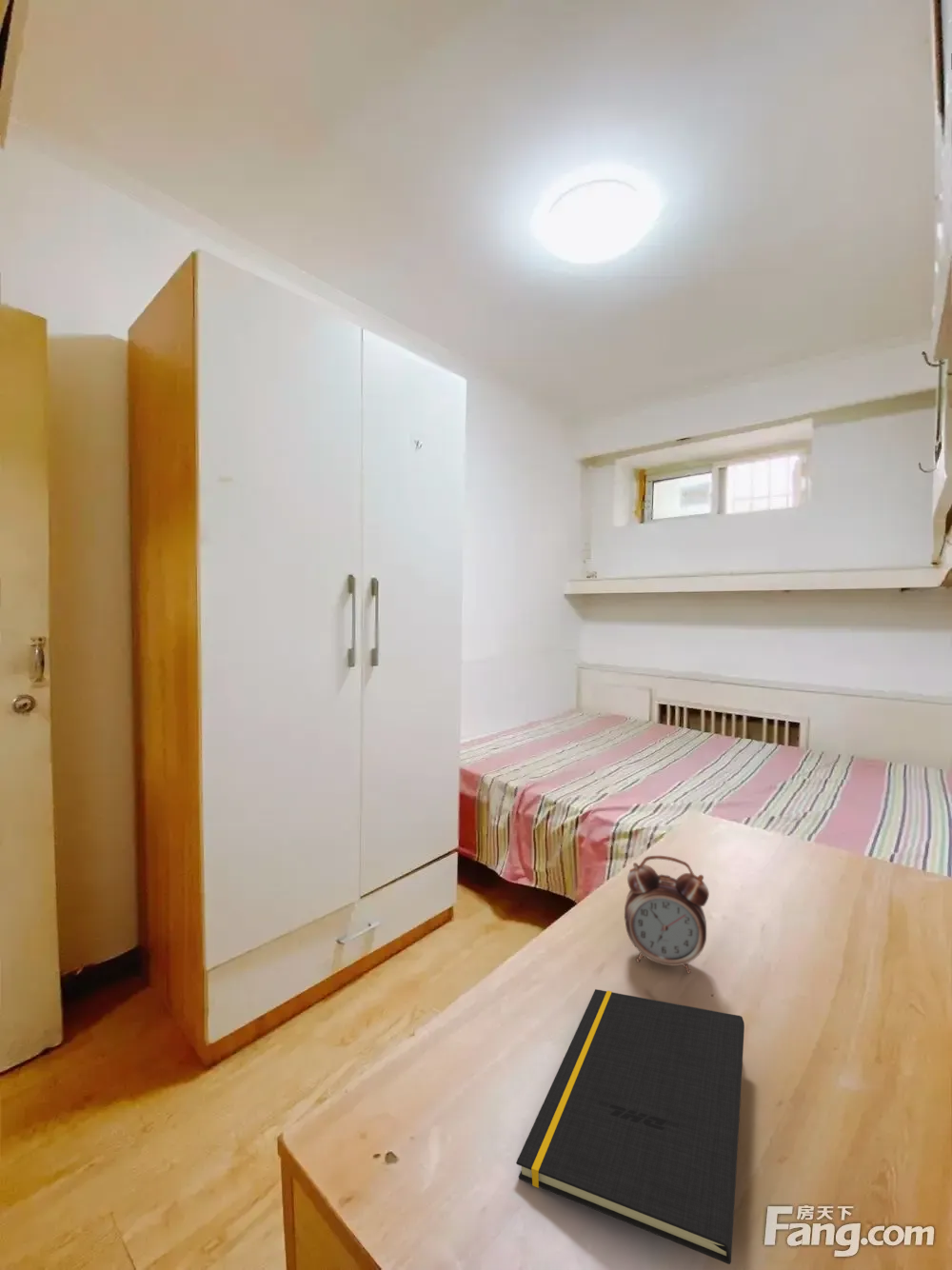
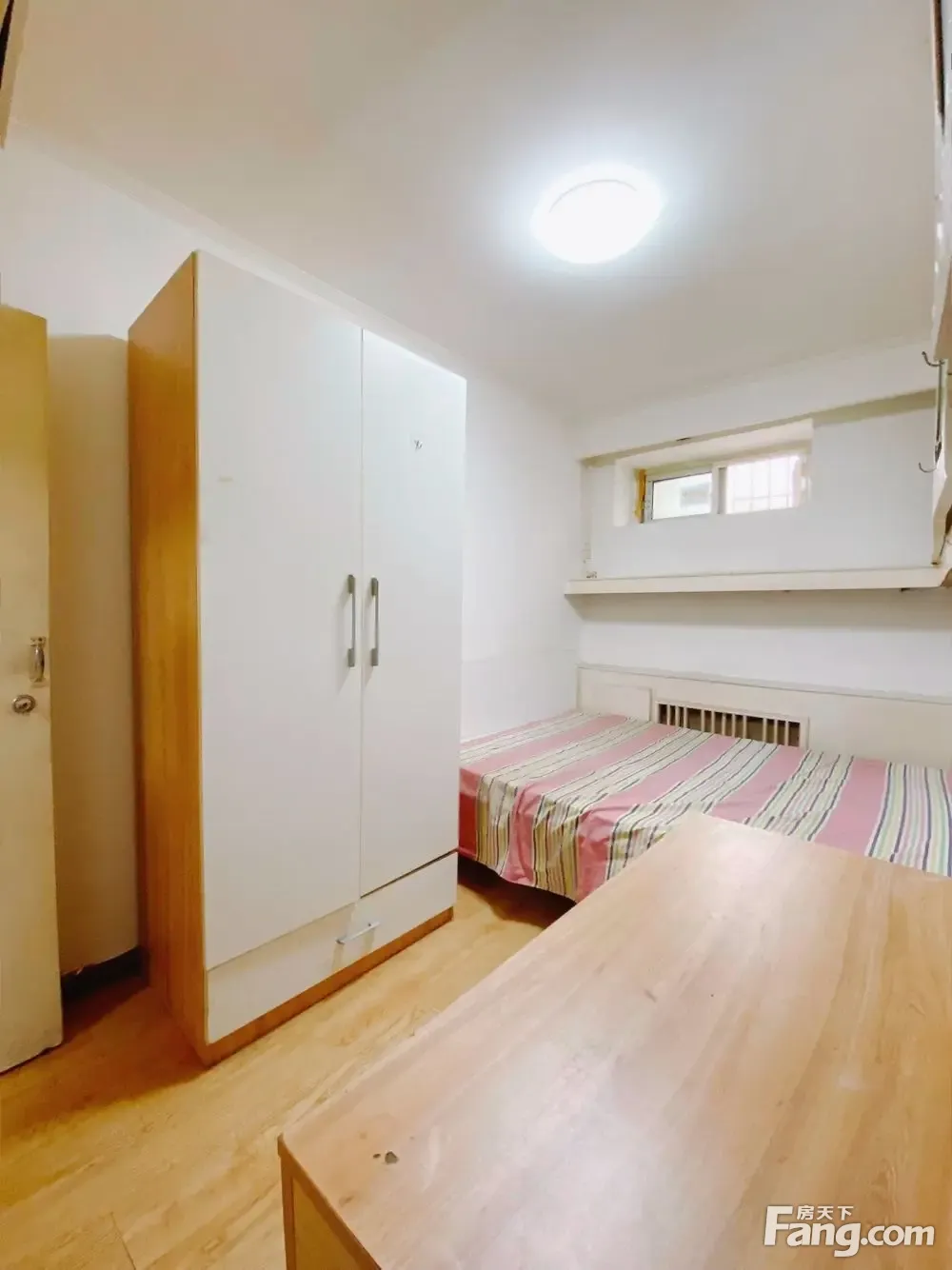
- alarm clock [624,855,710,974]
- notepad [515,988,745,1265]
